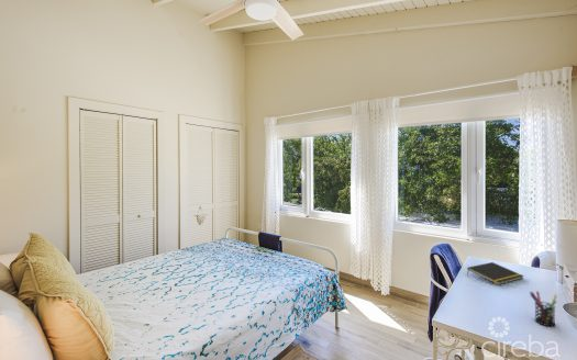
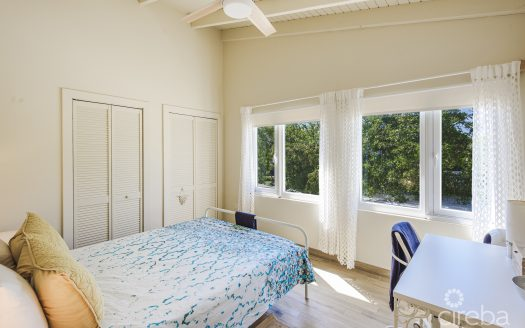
- pen holder [529,290,558,327]
- notepad [466,261,525,285]
